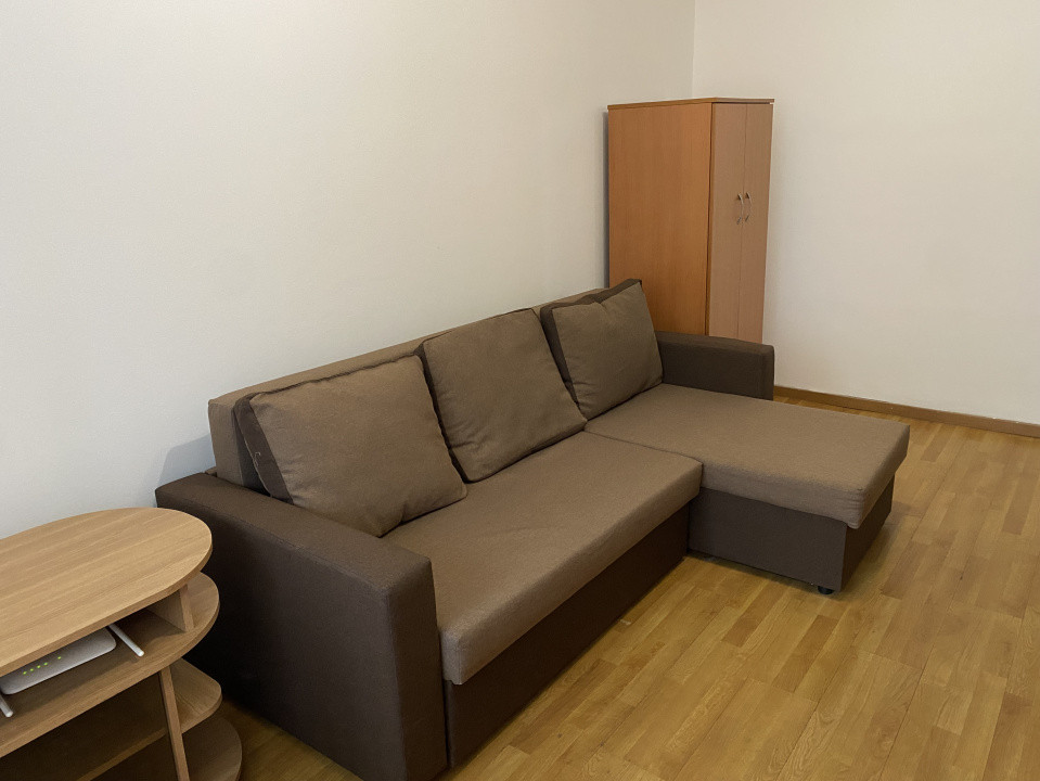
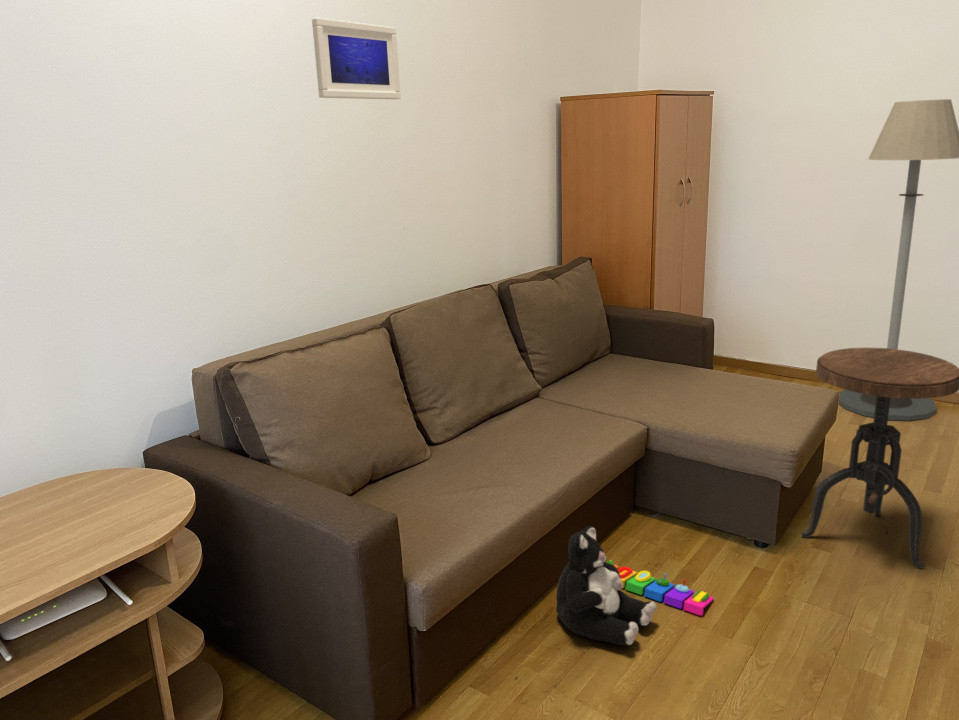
+ knob puzzle [606,559,715,617]
+ plush toy [555,525,658,646]
+ side table [800,347,959,569]
+ floor lamp [838,98,959,422]
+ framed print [311,17,401,100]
